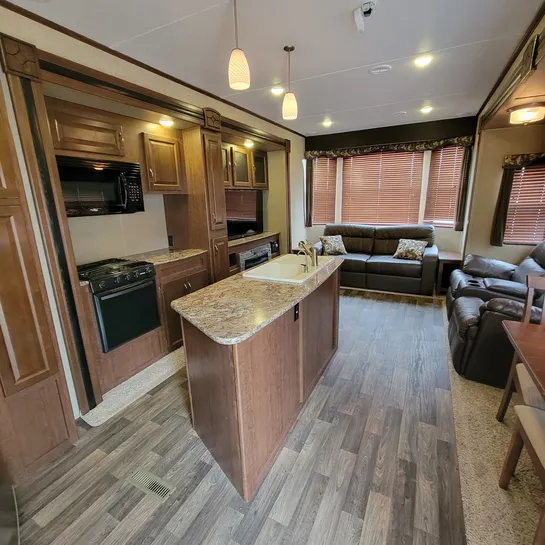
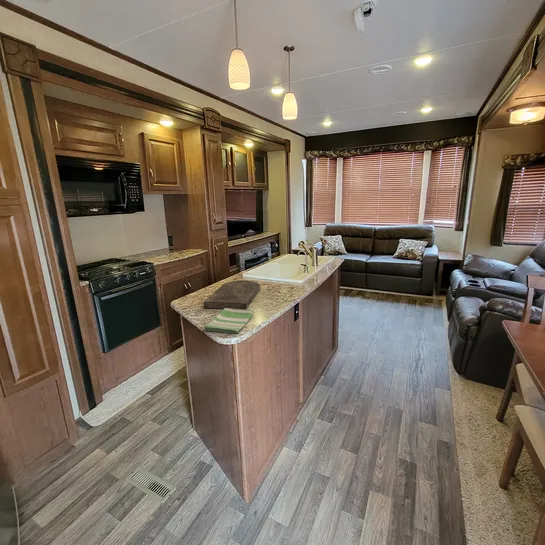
+ dish towel [203,308,255,334]
+ cutting board [202,279,261,310]
